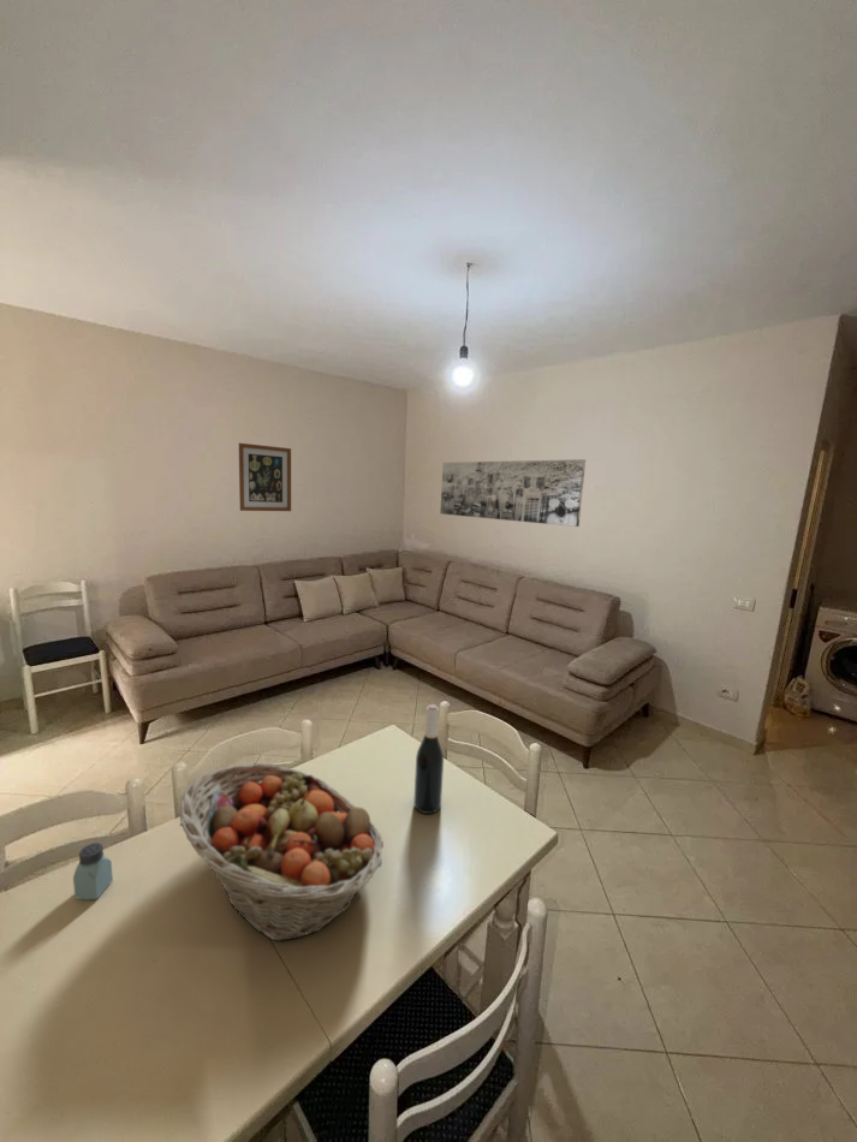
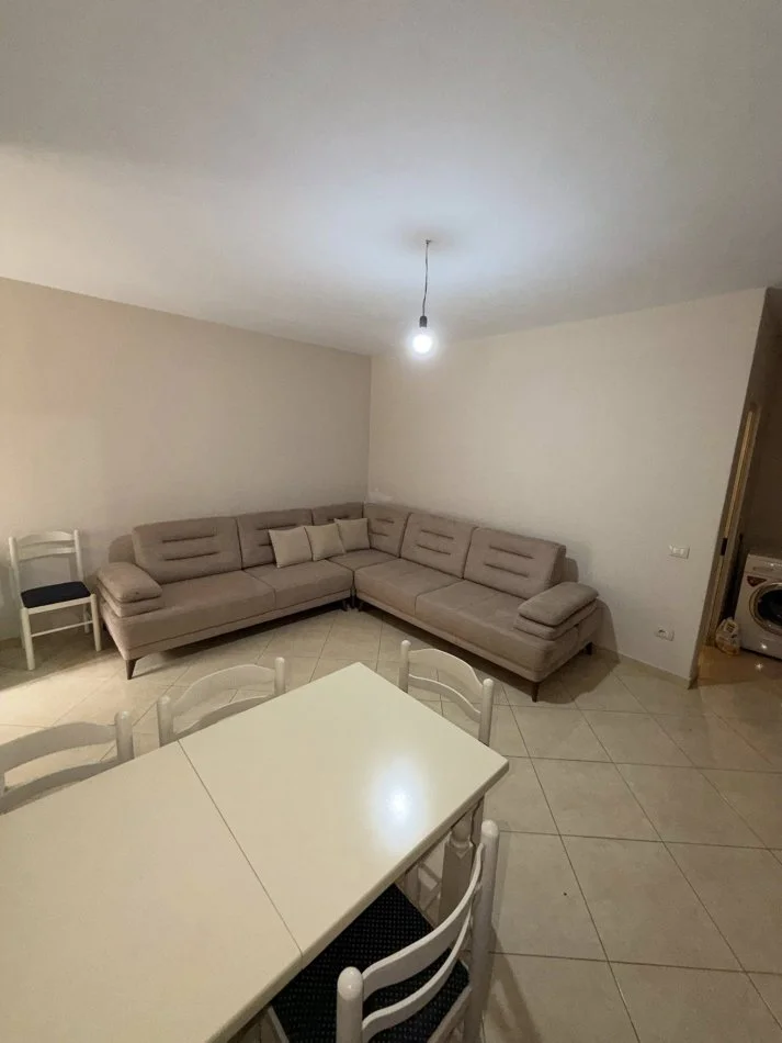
- wine bottle [412,703,445,815]
- saltshaker [72,841,114,902]
- fruit basket [179,762,385,942]
- wall art [439,458,587,528]
- wall art [238,442,292,512]
